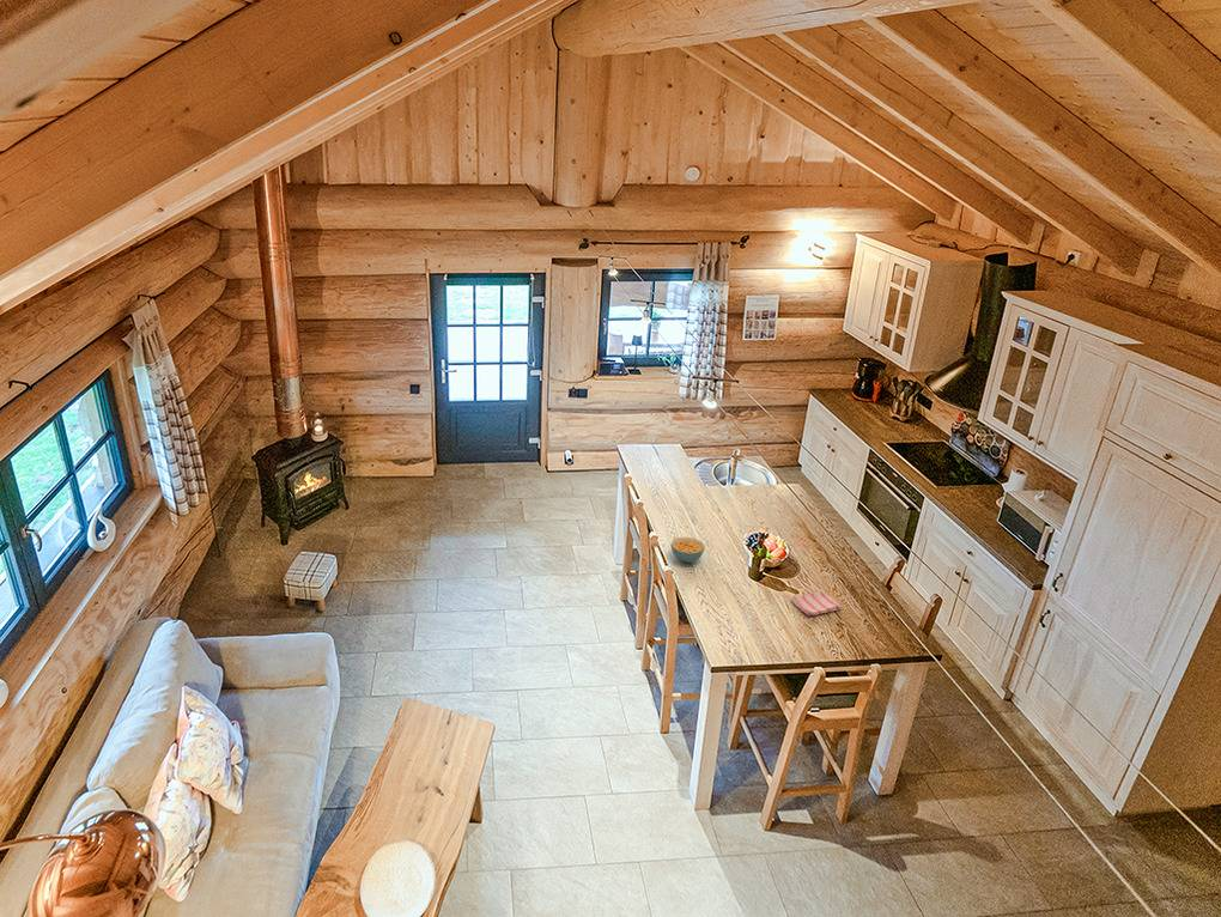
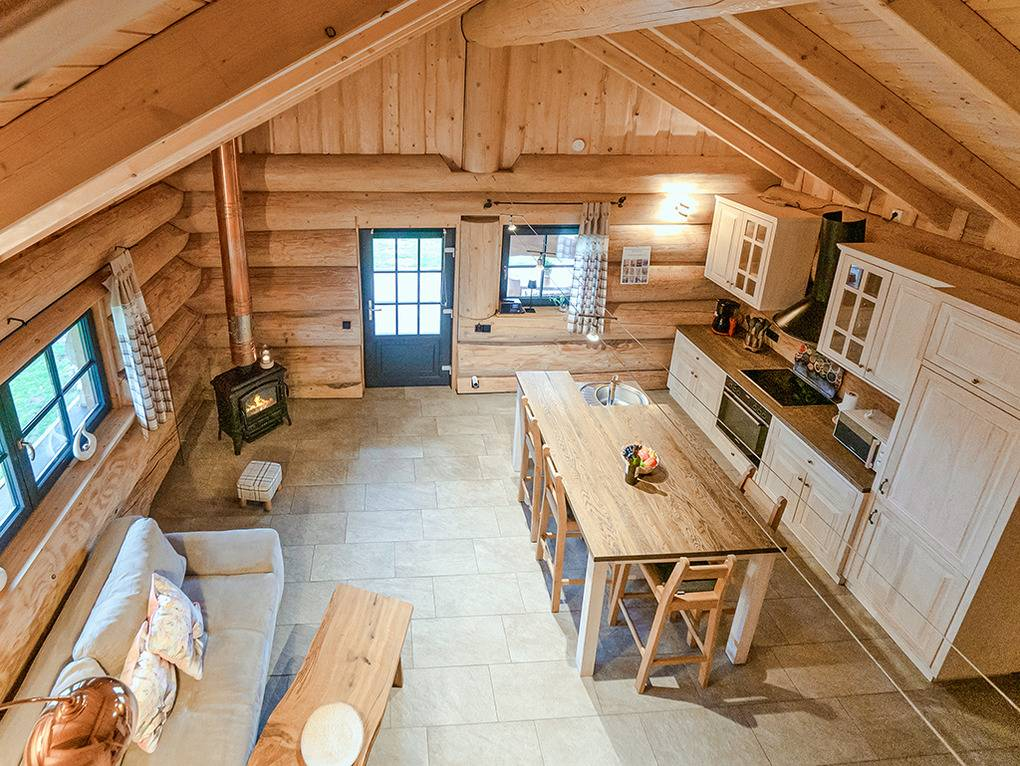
- cereal bowl [670,536,706,564]
- dish towel [790,590,843,617]
